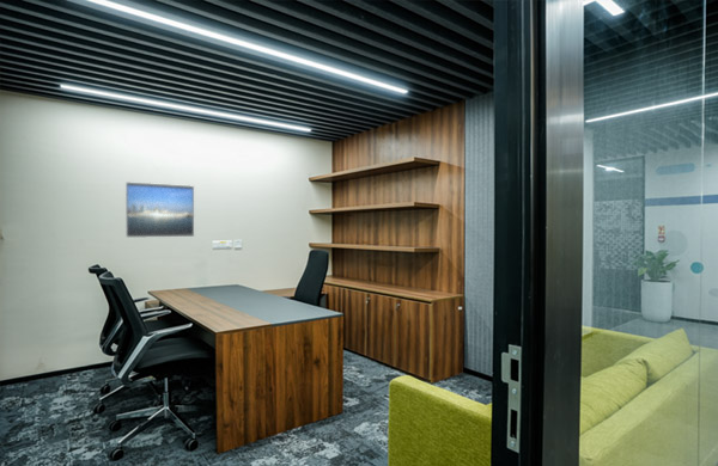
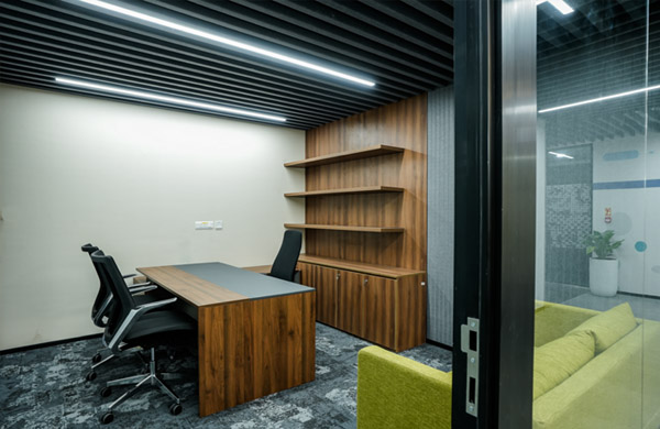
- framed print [124,180,195,239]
